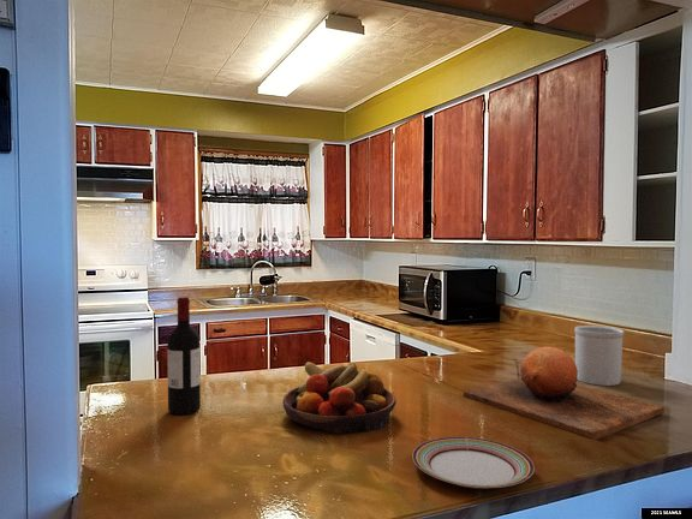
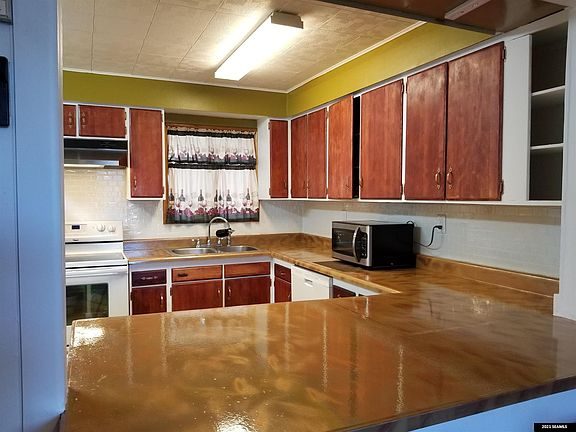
- utensil holder [573,324,625,387]
- chopping board [463,346,666,441]
- plate [411,436,536,489]
- wine bottle [166,296,202,416]
- fruit bowl [281,360,398,435]
